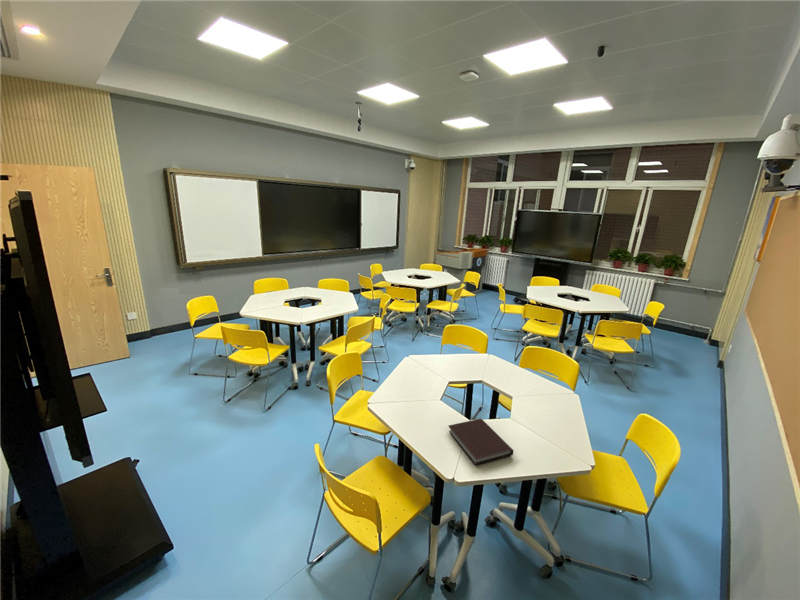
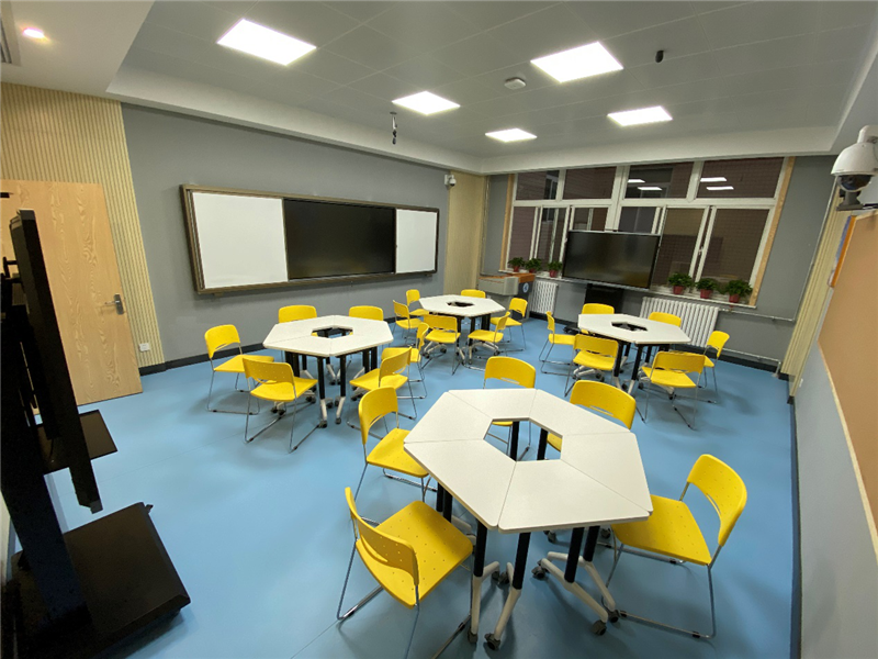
- notebook [448,418,514,466]
